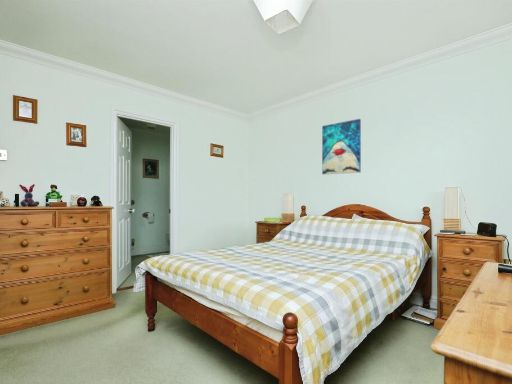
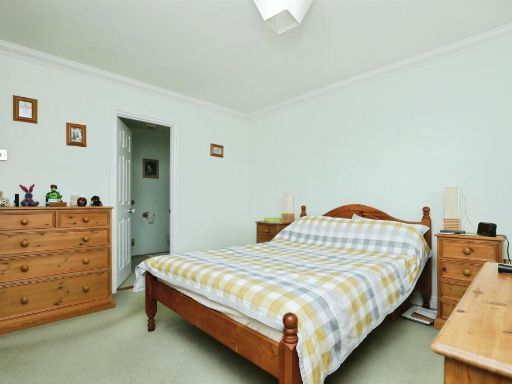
- wall art [321,118,362,175]
